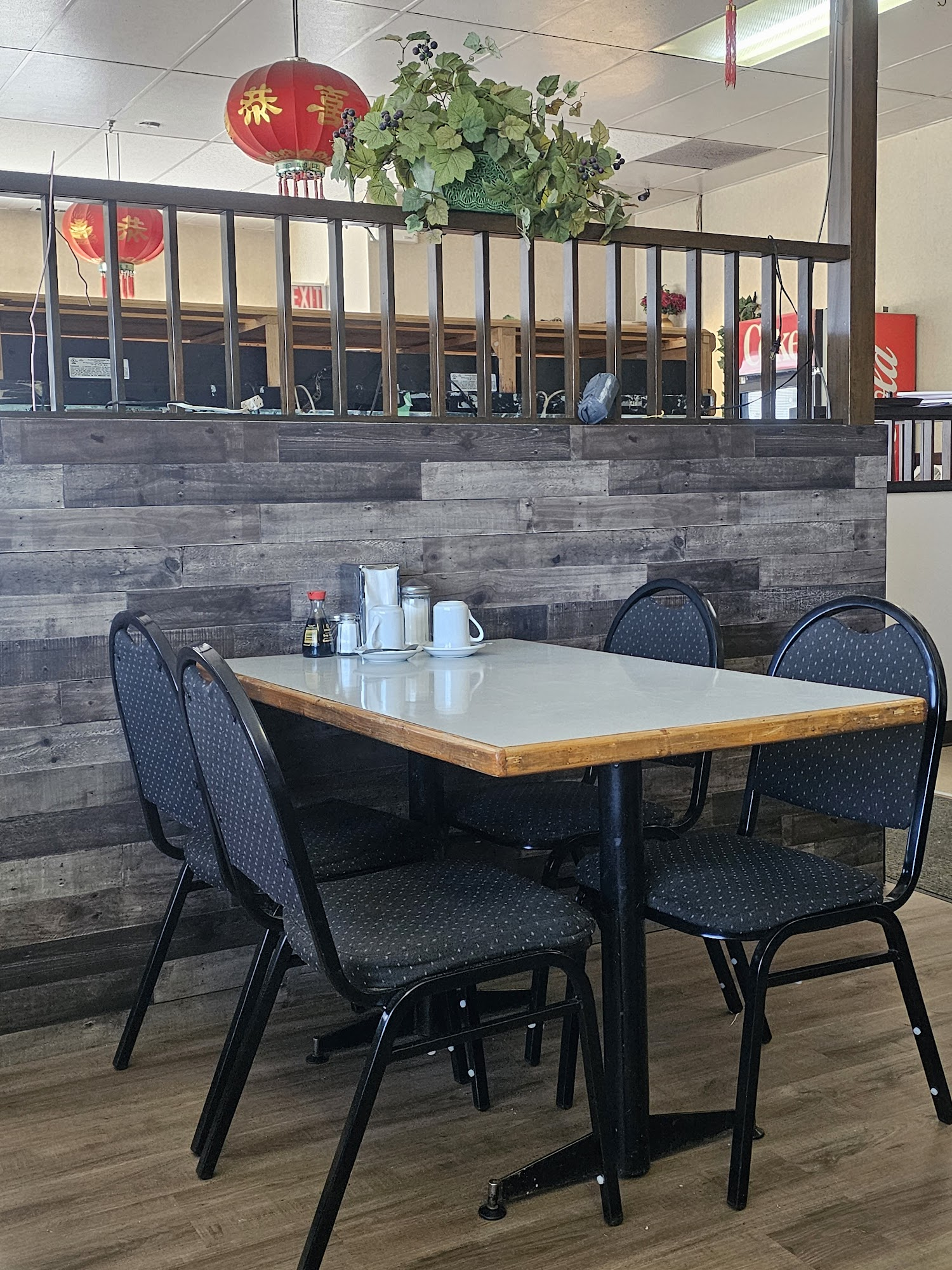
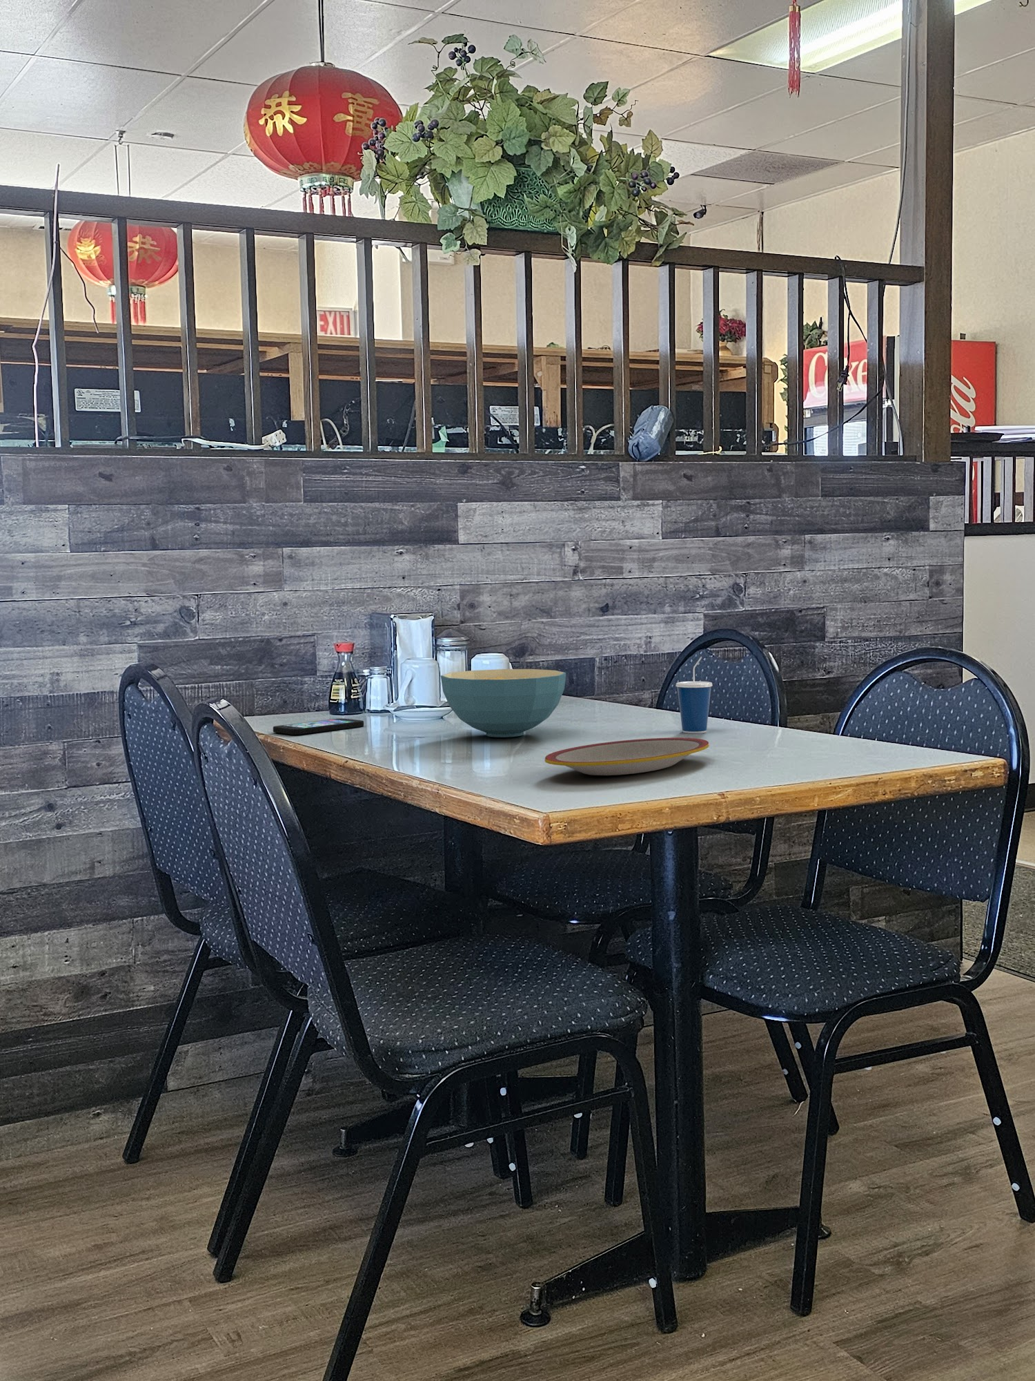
+ cereal bowl [440,669,566,738]
+ smartphone [273,718,364,735]
+ cup [675,656,713,734]
+ plate [545,737,710,776]
